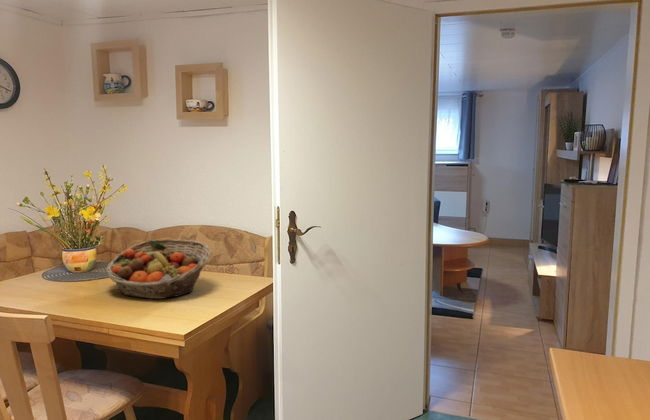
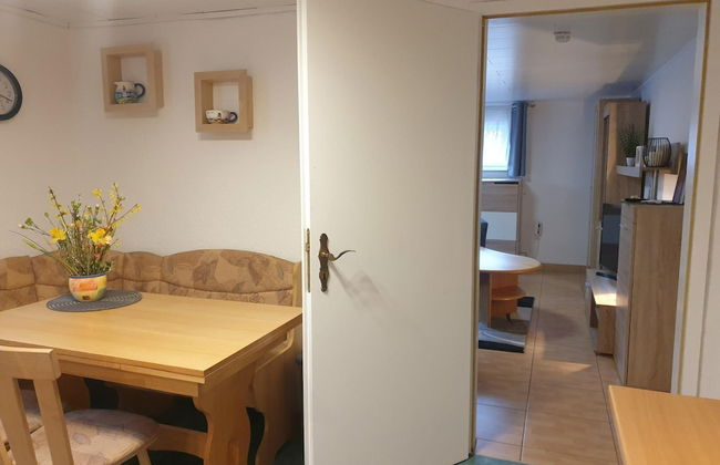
- fruit basket [105,238,211,300]
